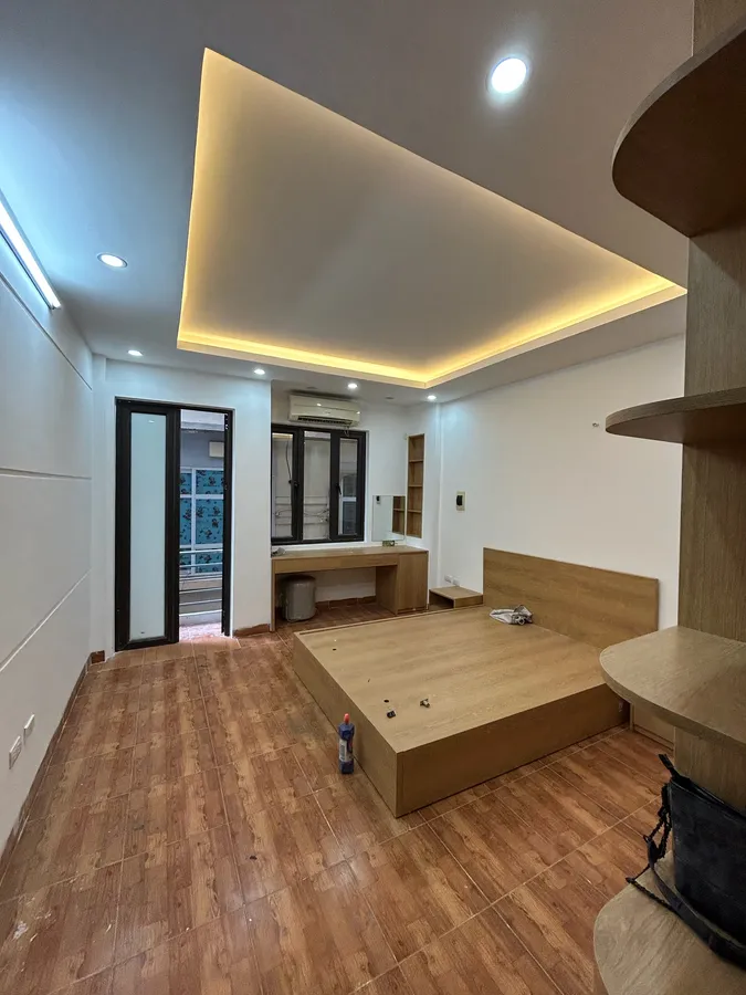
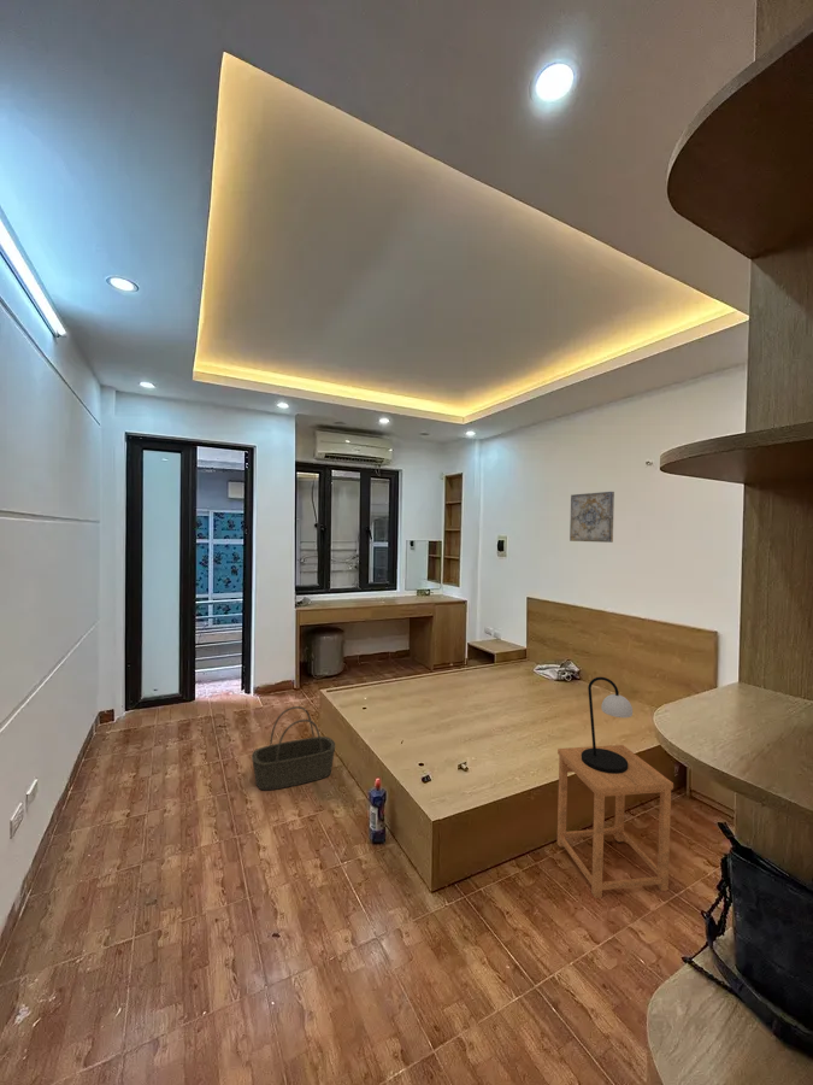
+ table lamp [582,676,634,774]
+ wall art [568,491,615,544]
+ side table [556,744,674,899]
+ basket [251,705,336,792]
